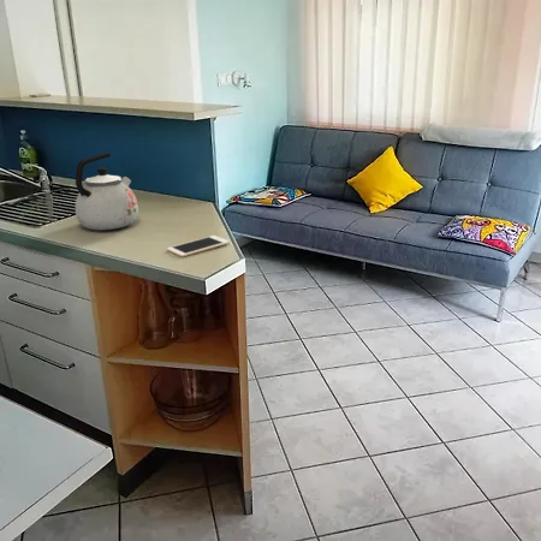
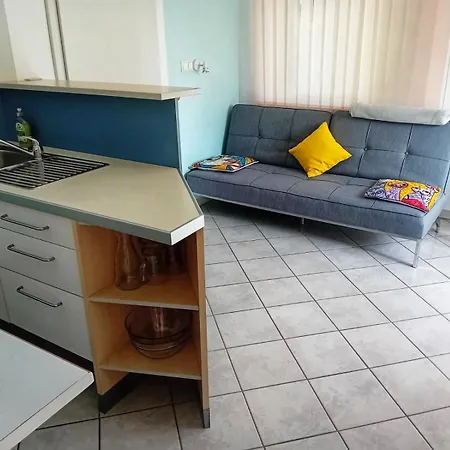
- cell phone [166,234,231,258]
- kettle [75,151,139,231]
